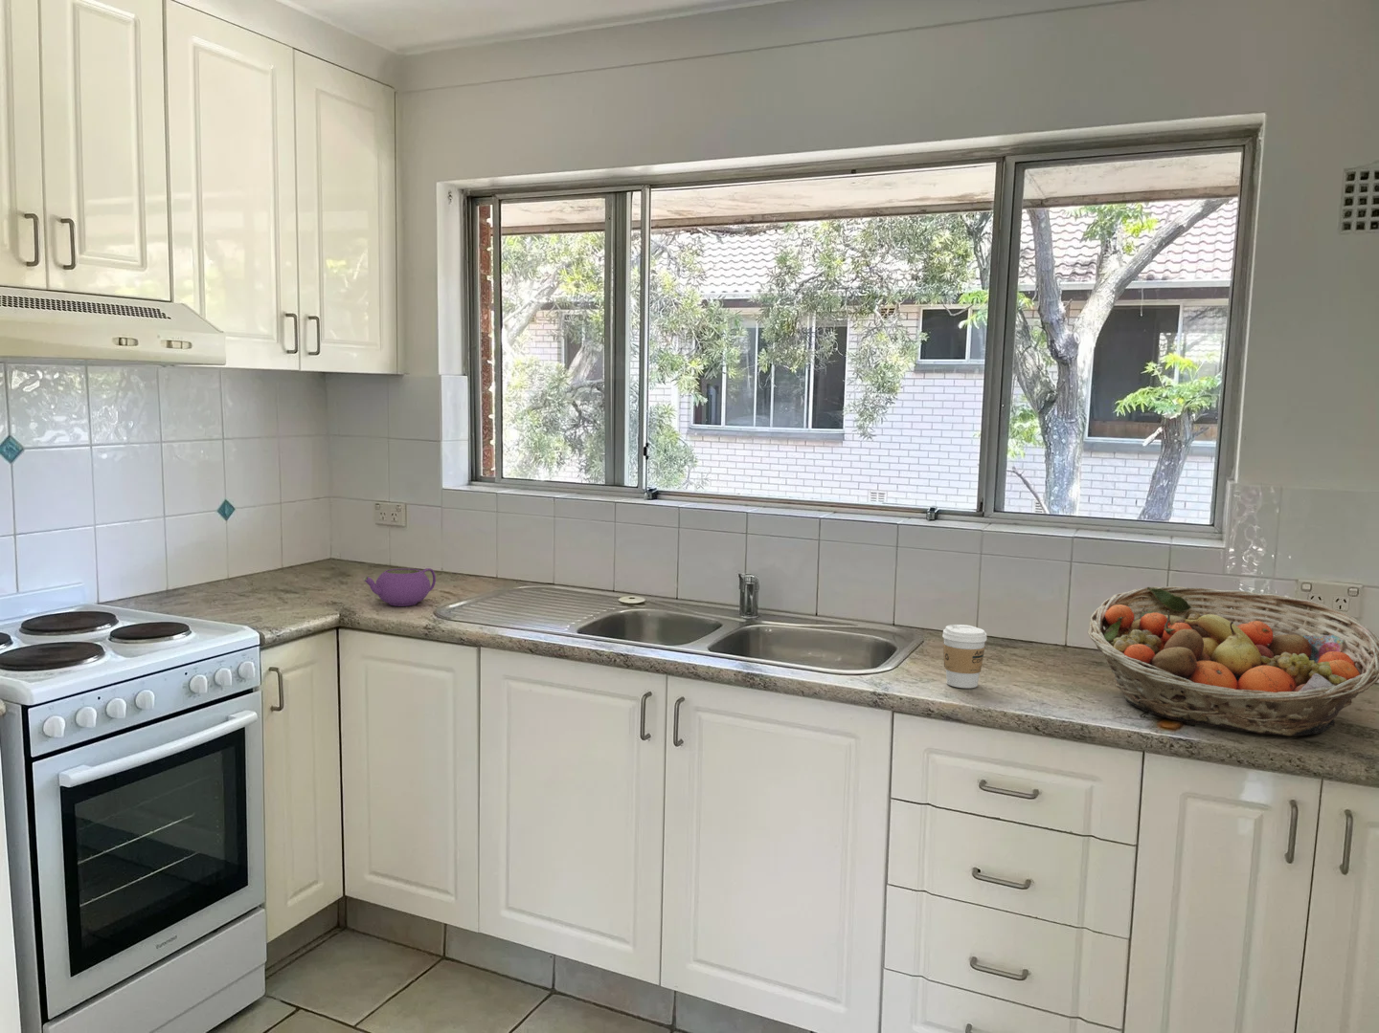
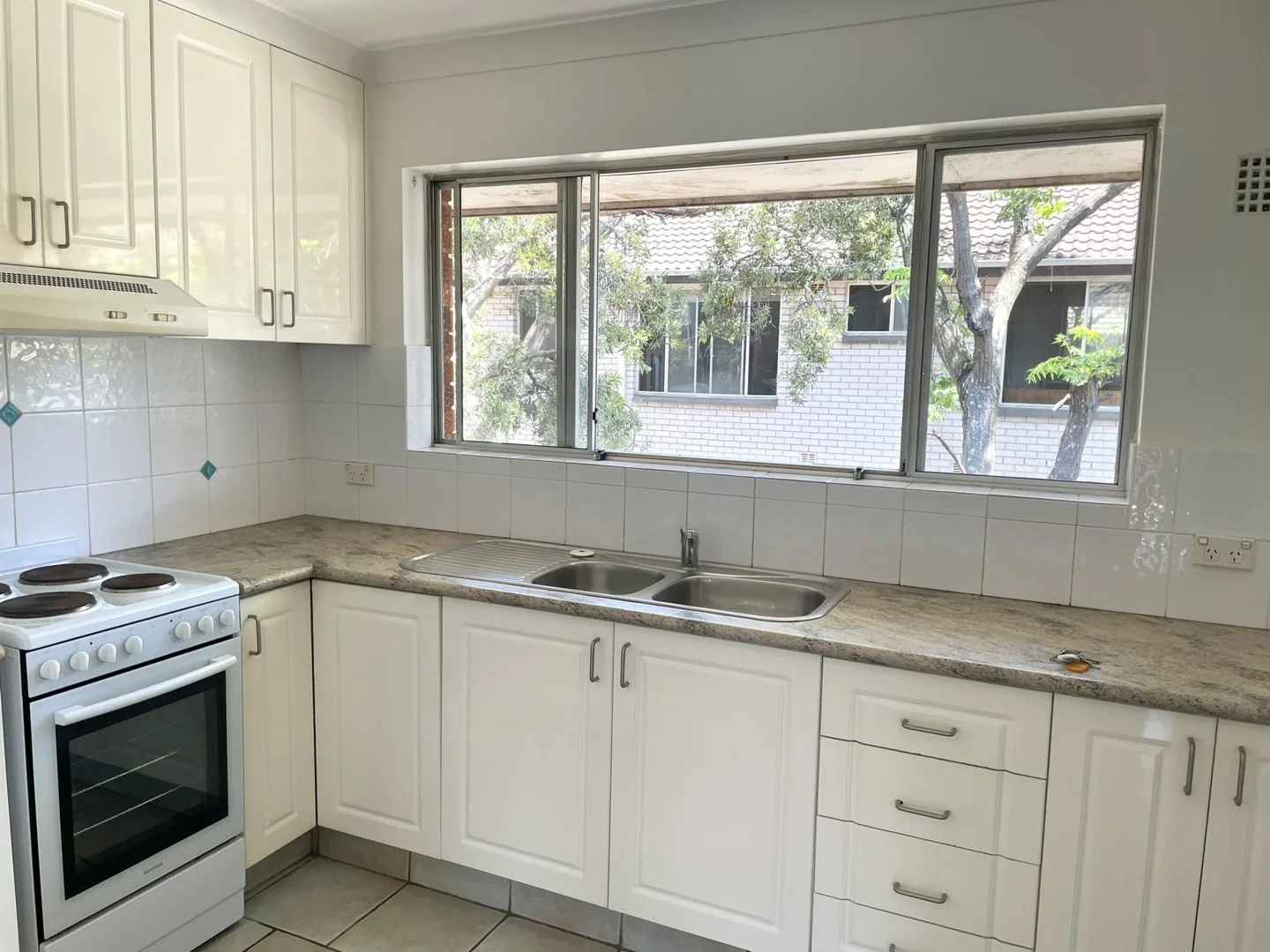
- teapot [362,567,437,608]
- coffee cup [941,624,988,689]
- fruit basket [1087,585,1379,738]
